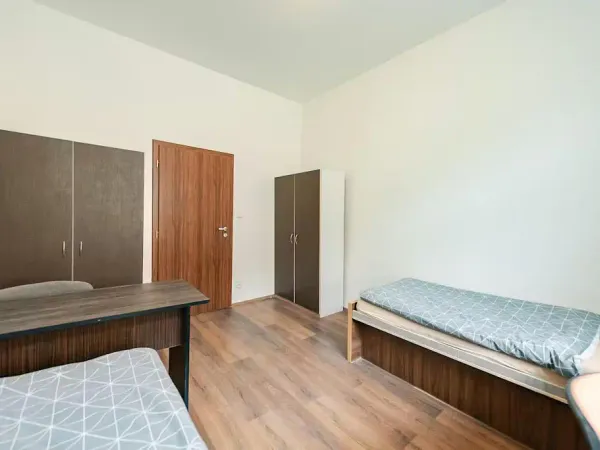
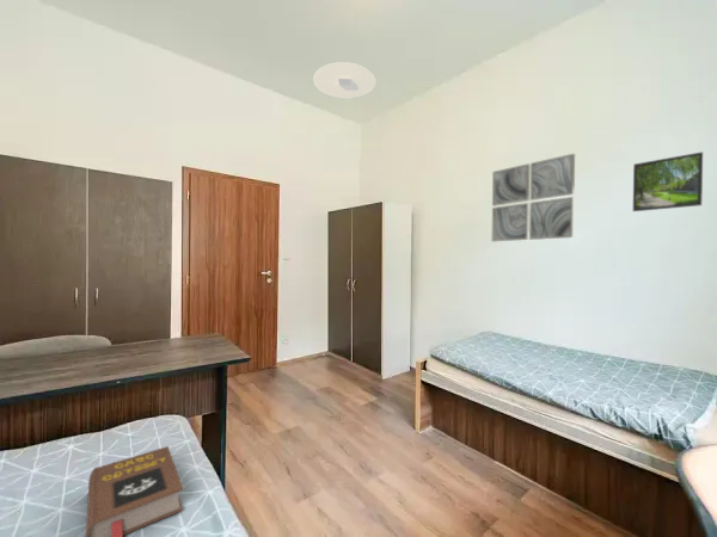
+ ceiling light [312,61,376,99]
+ wall art [491,153,576,243]
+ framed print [632,150,704,212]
+ book [85,445,184,537]
